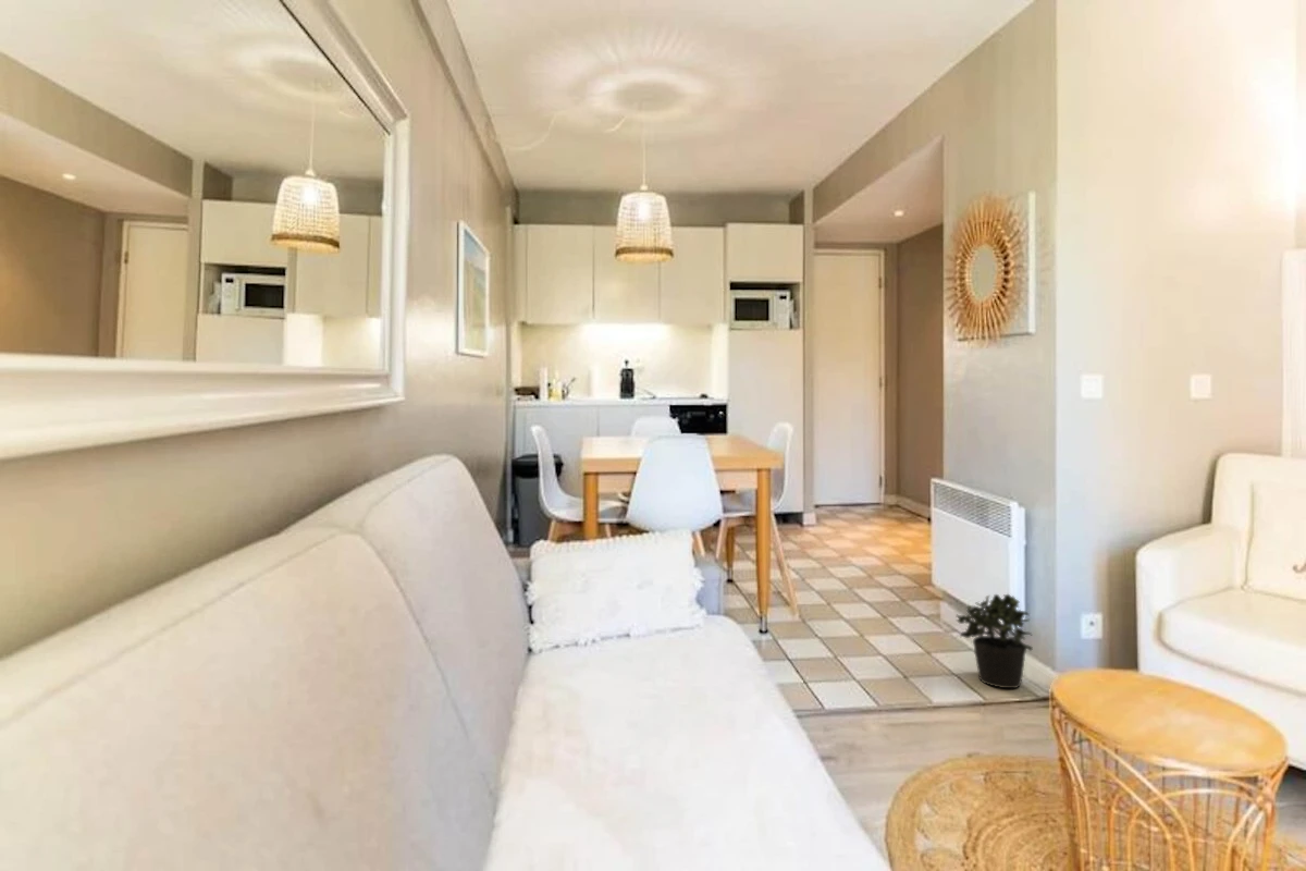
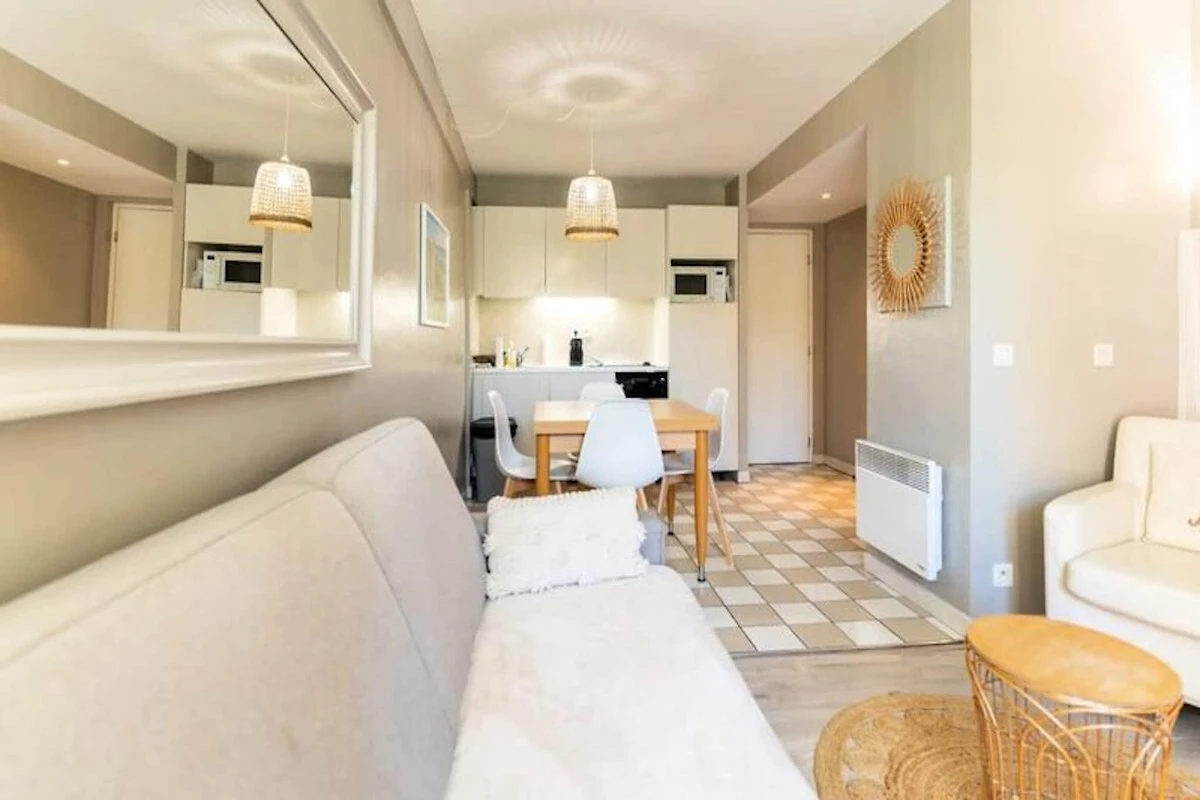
- potted plant [954,593,1034,689]
